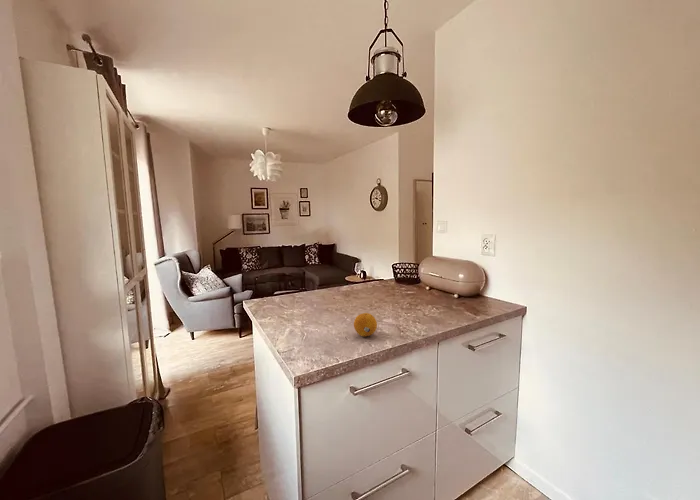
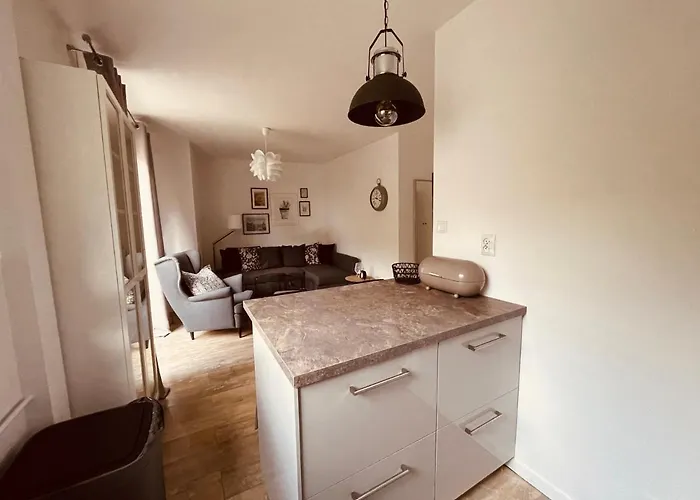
- fruit [353,312,378,337]
